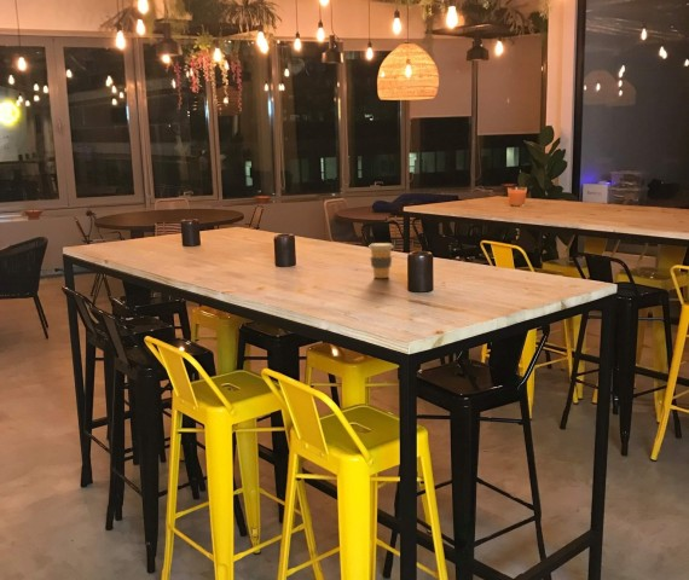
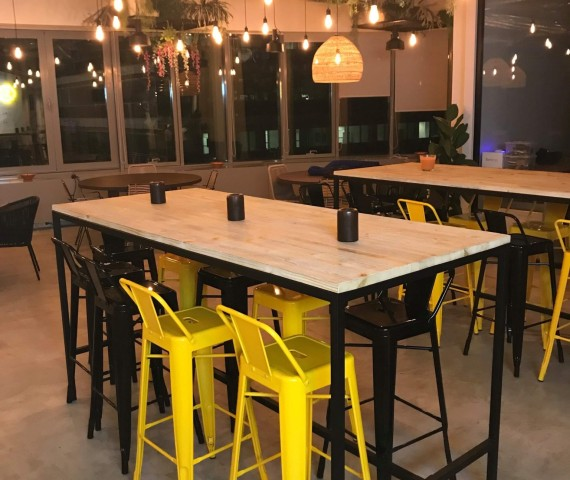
- coffee cup [367,242,394,279]
